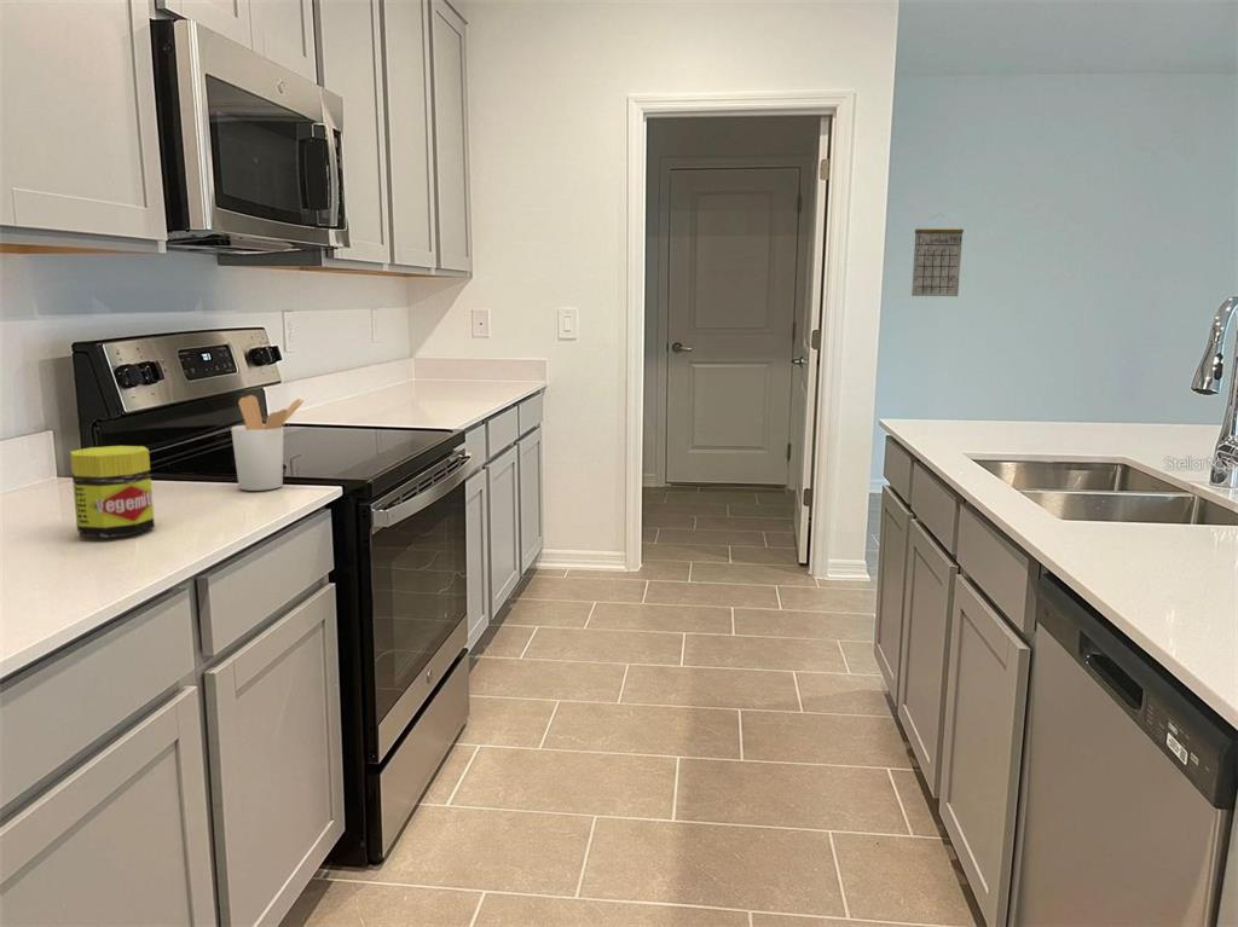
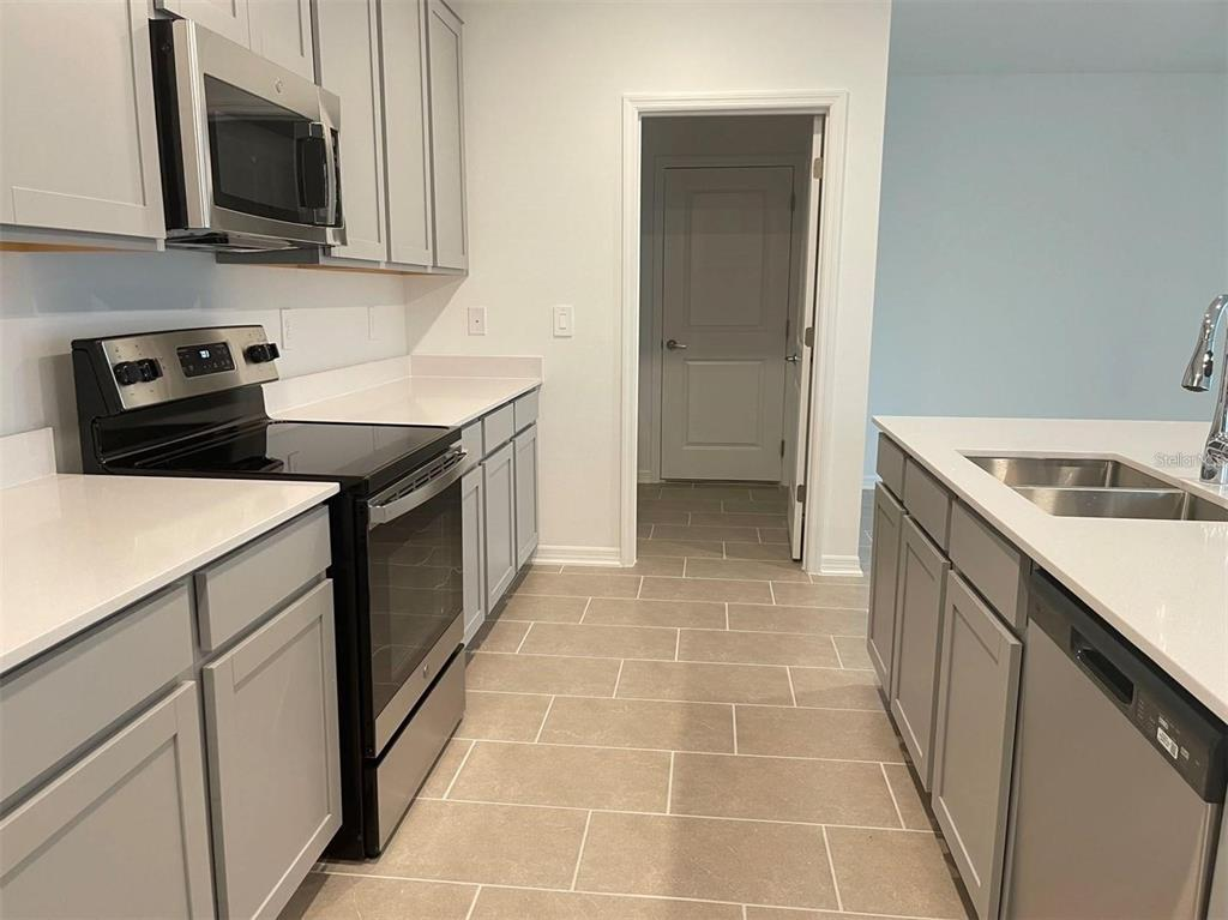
- jar [69,445,156,539]
- utensil holder [230,394,305,492]
- calendar [910,213,965,297]
